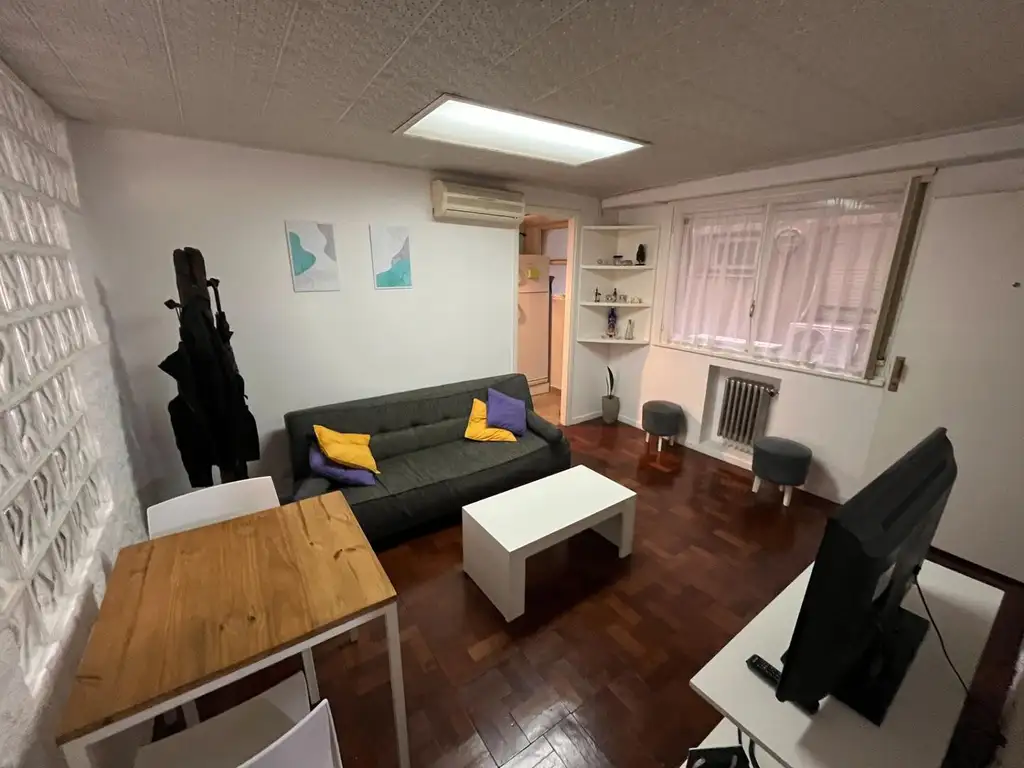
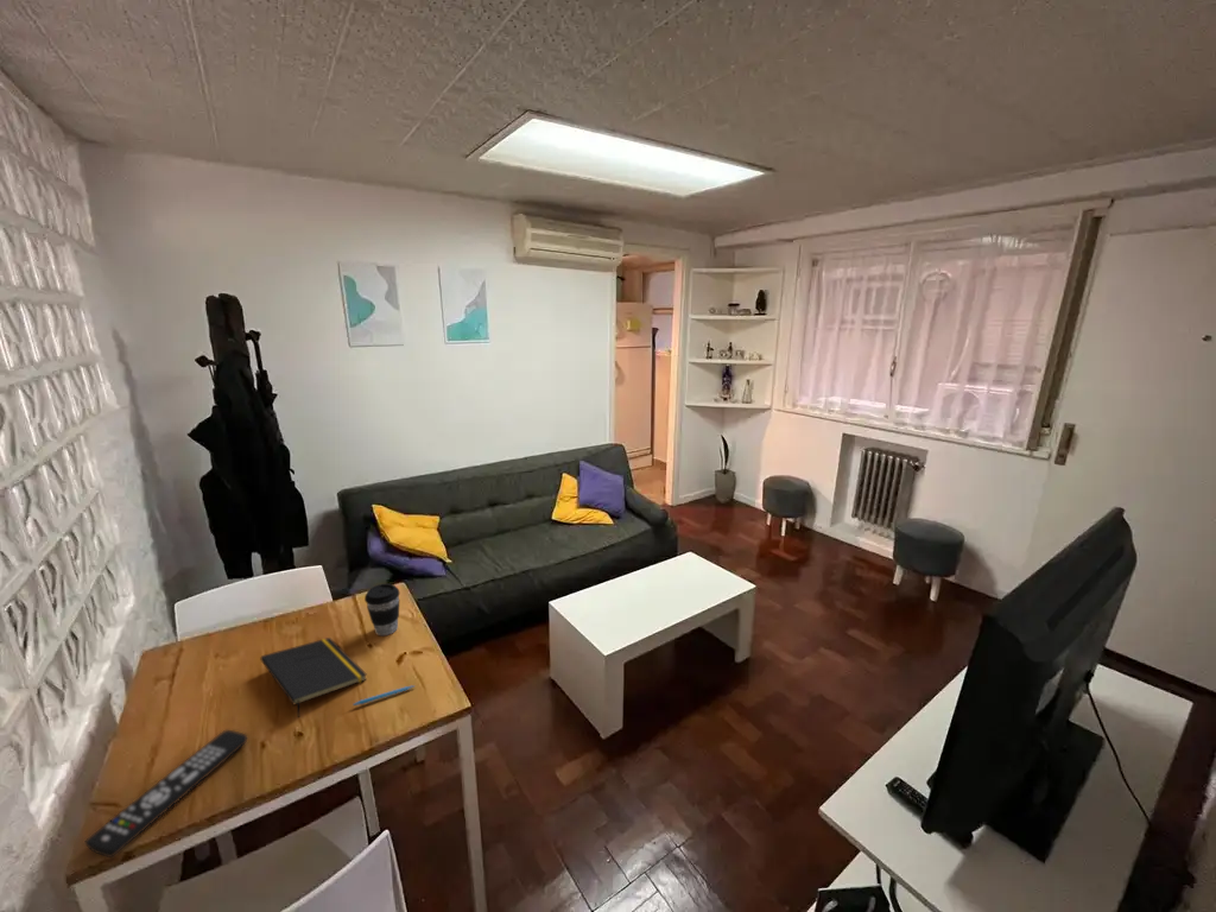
+ notepad [260,636,368,718]
+ pen [352,684,417,707]
+ remote control [83,729,248,859]
+ coffee cup [363,583,400,636]
